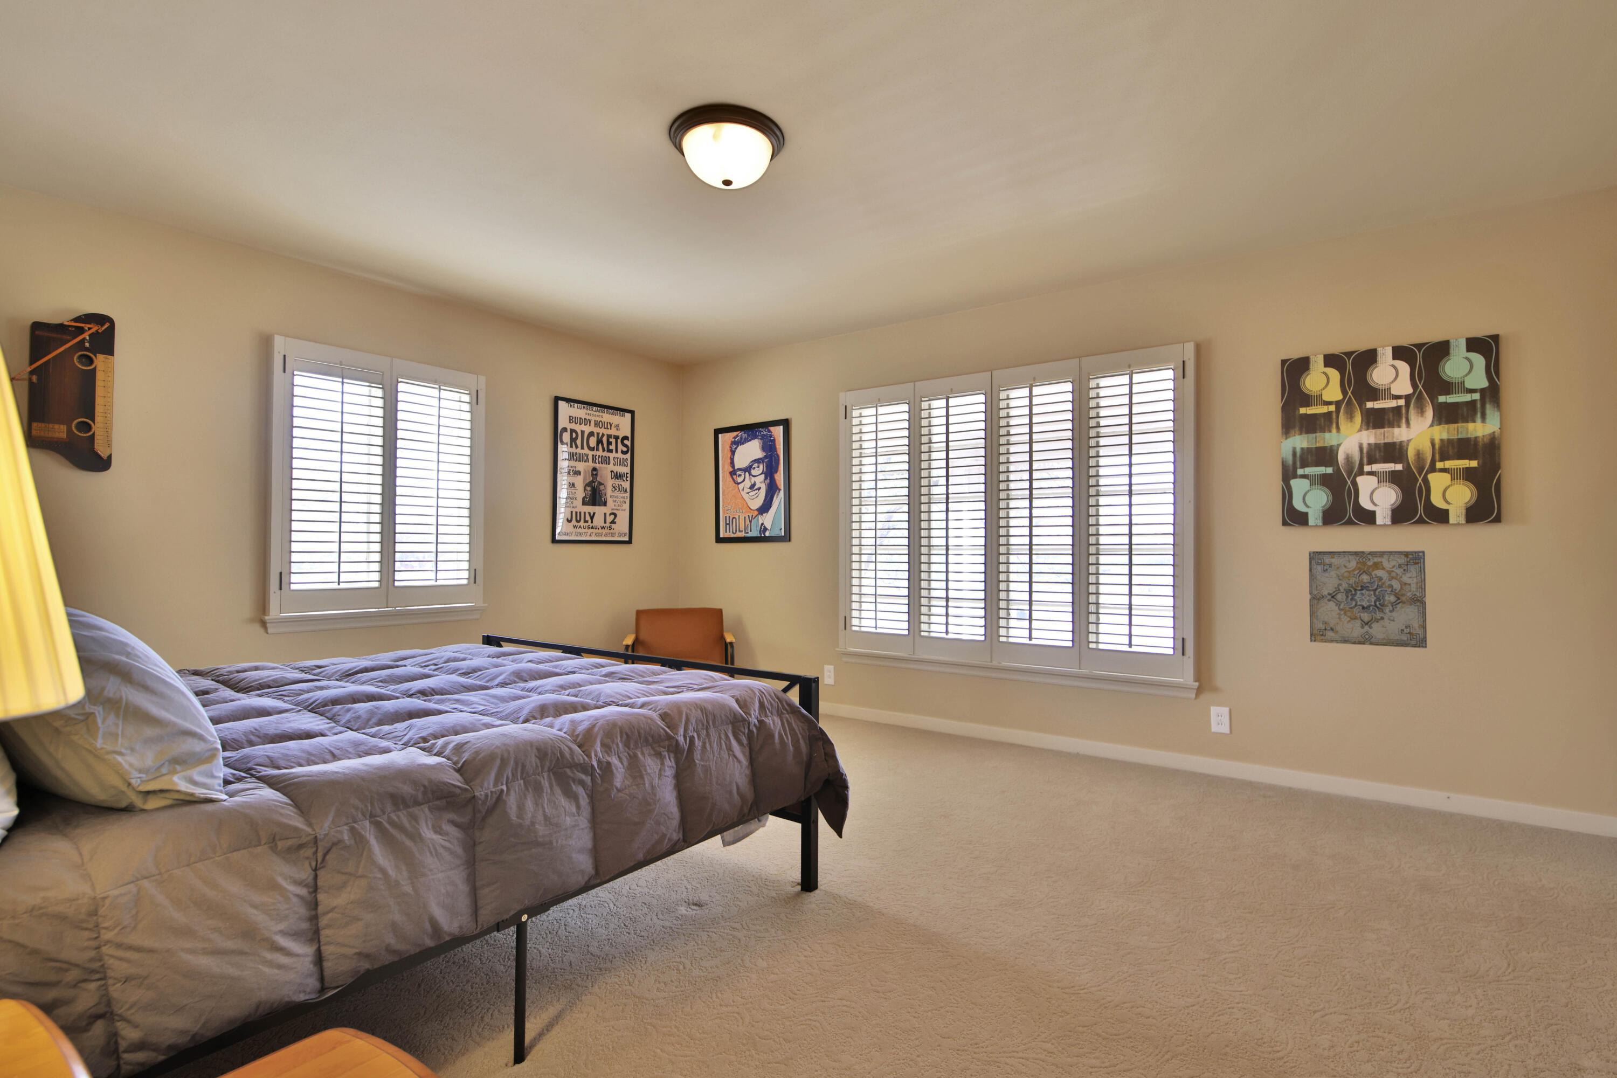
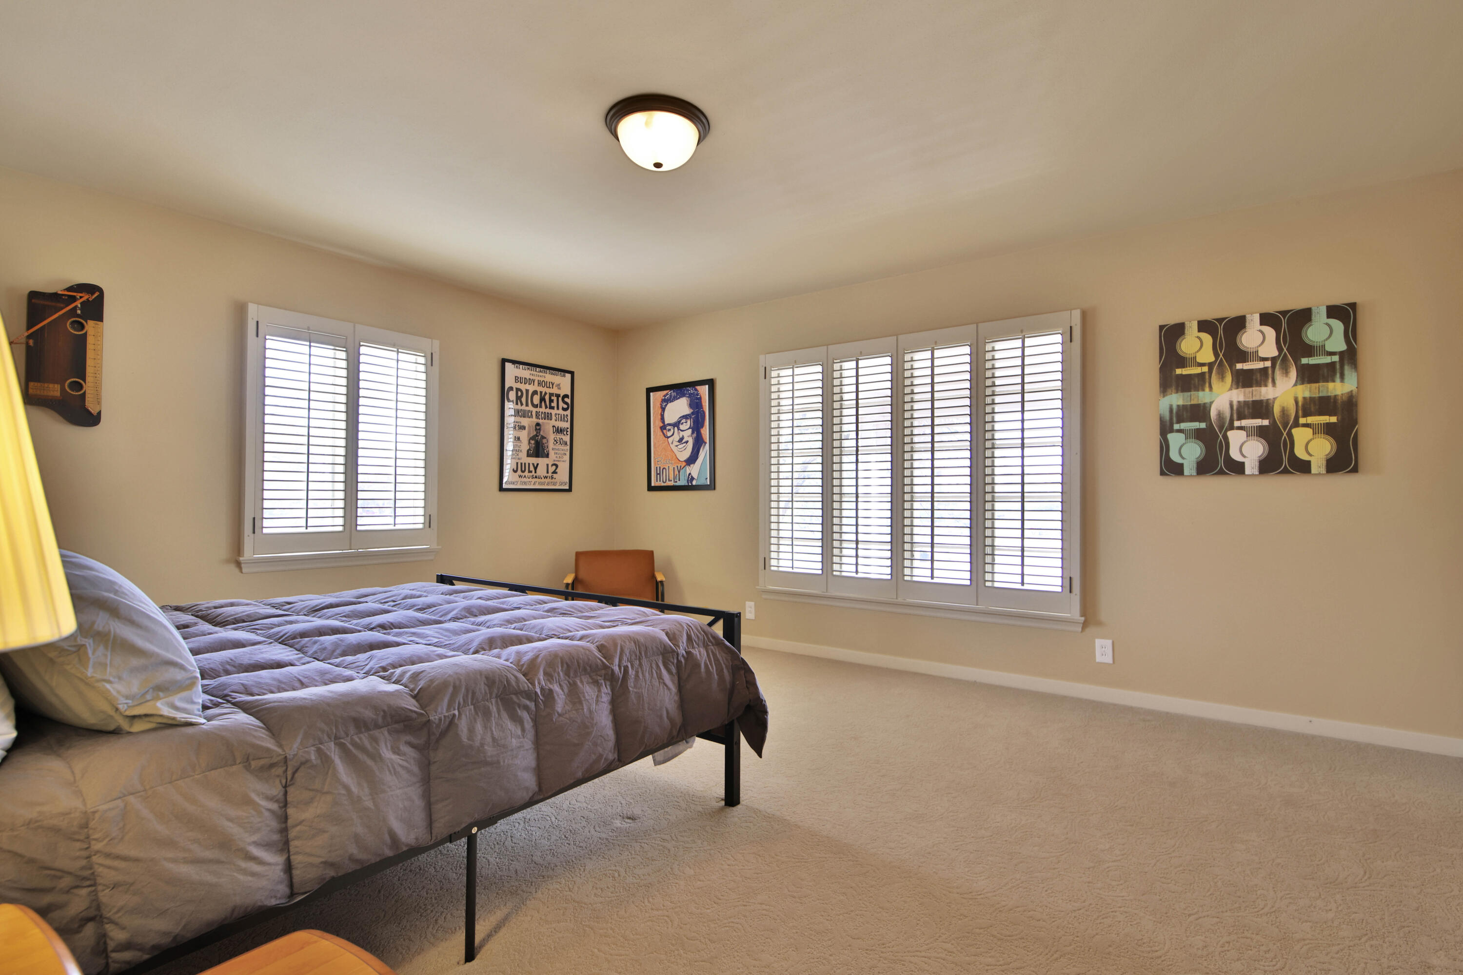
- wall art [1308,550,1427,648]
